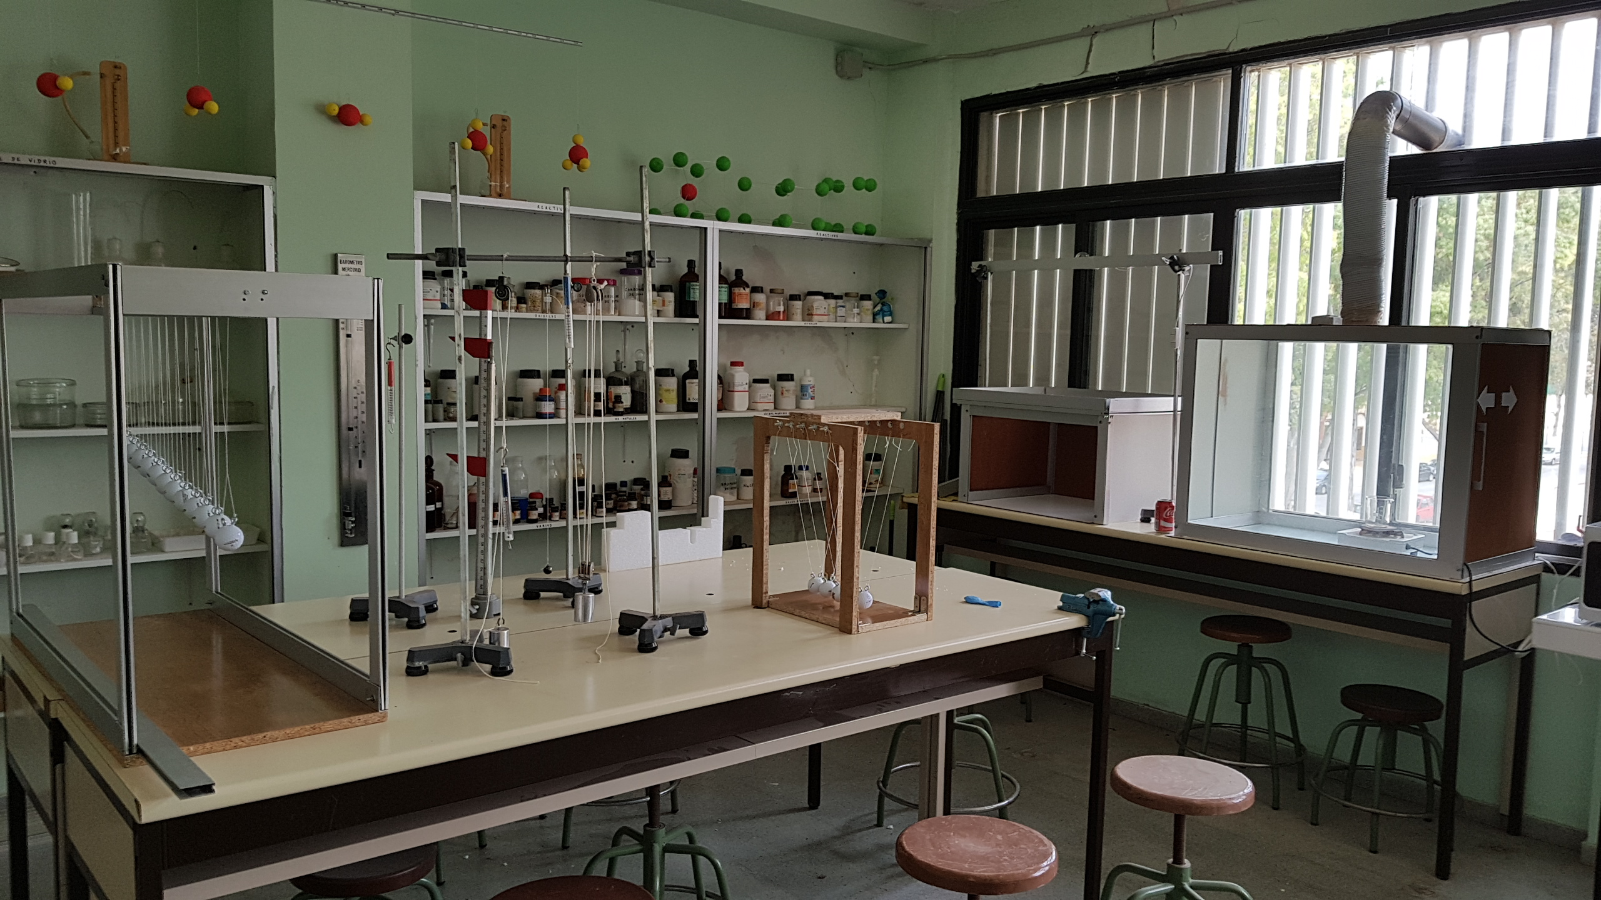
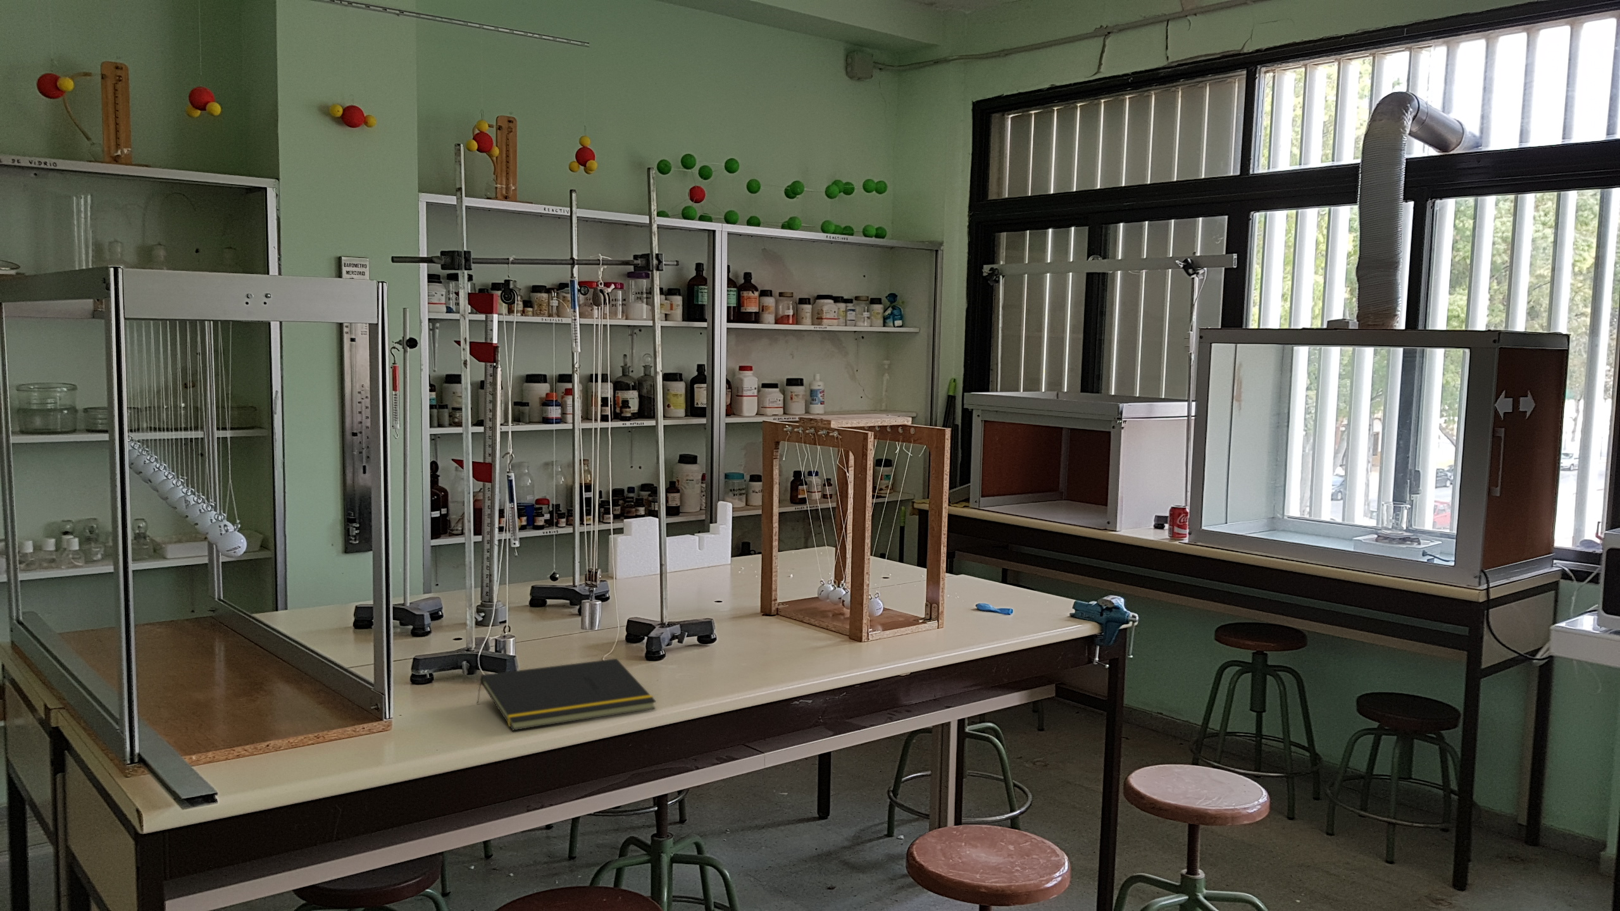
+ notepad [476,659,656,731]
